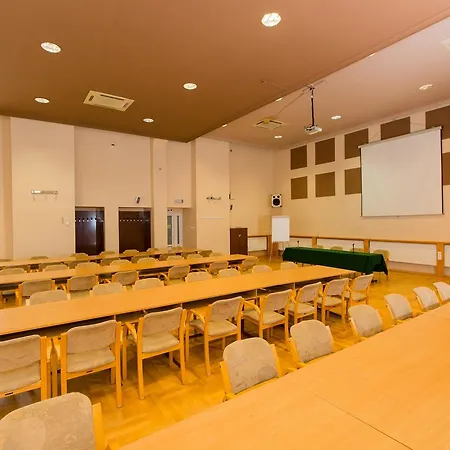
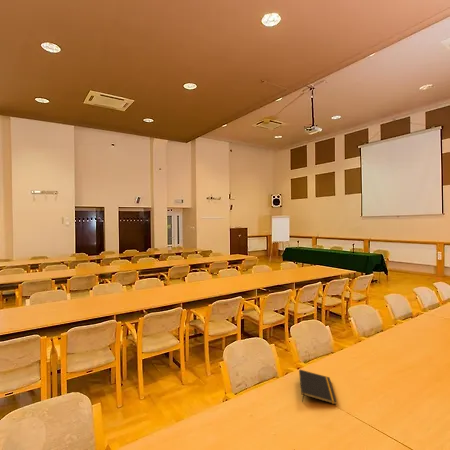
+ notepad [298,369,338,405]
